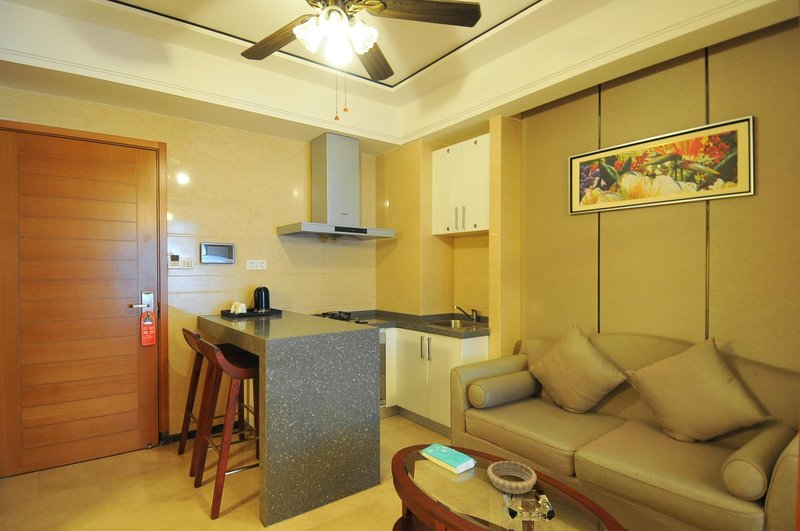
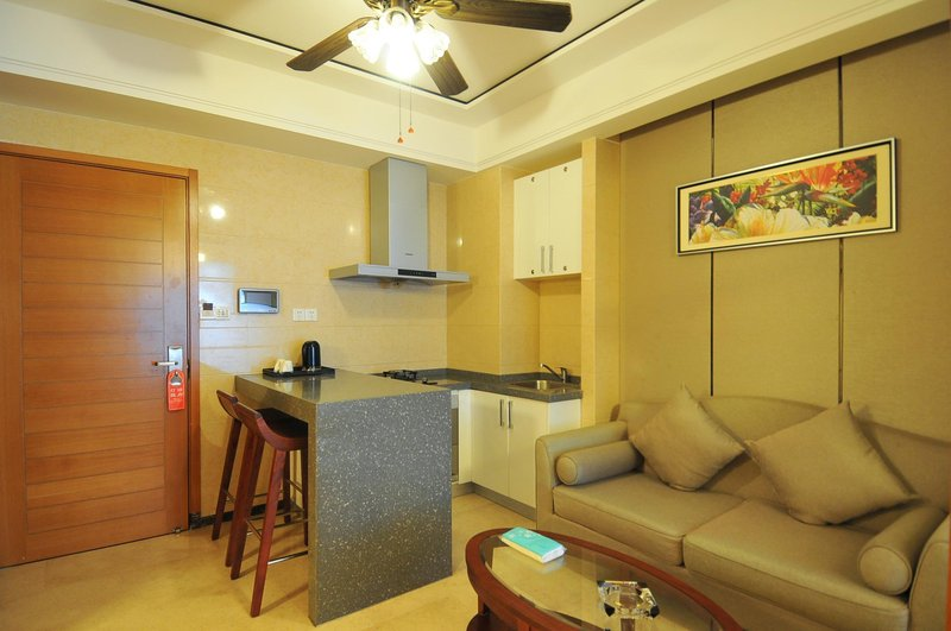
- decorative bowl [486,460,538,495]
